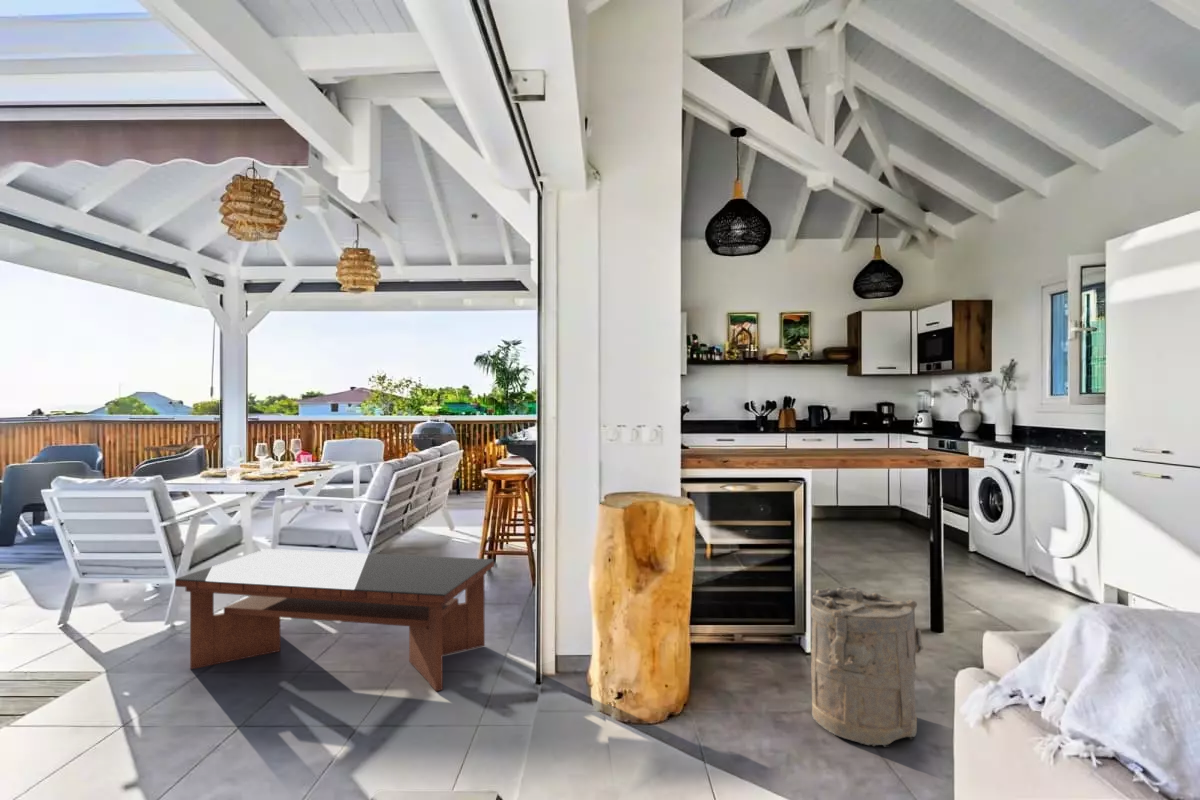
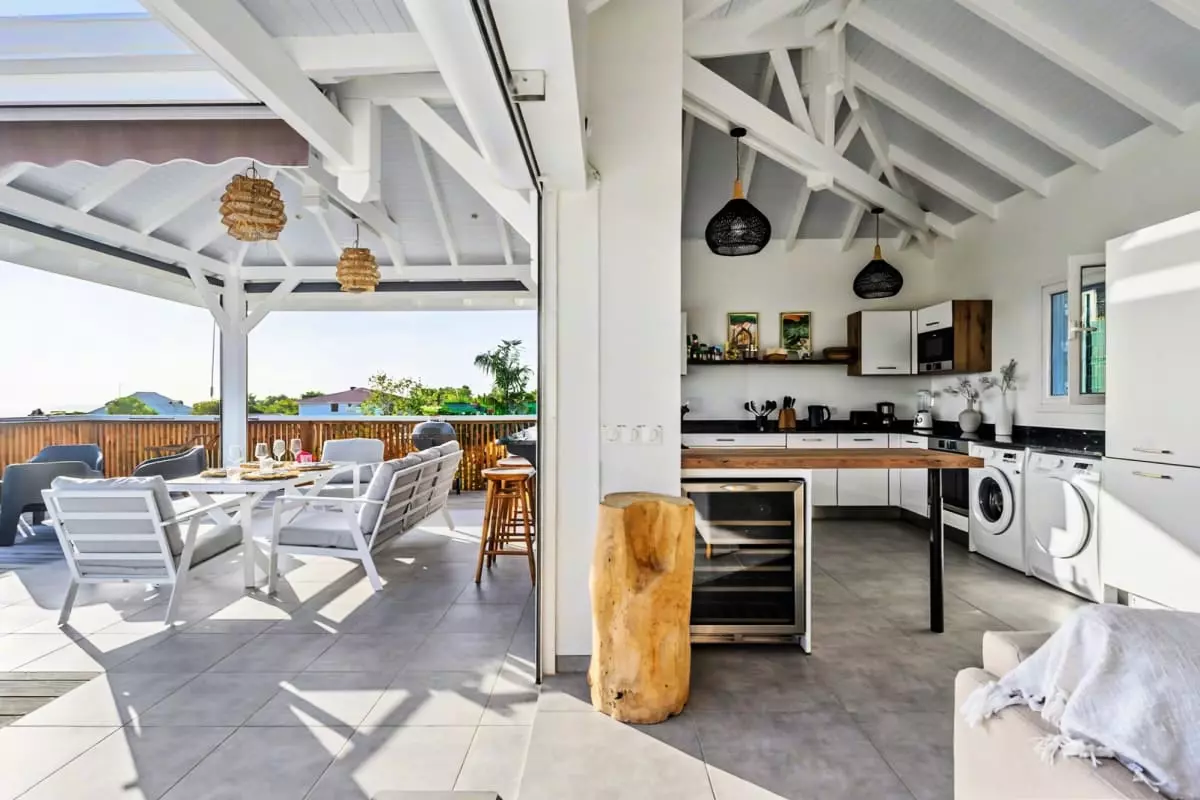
- laundry hamper [810,586,925,748]
- coffee table [174,548,495,692]
